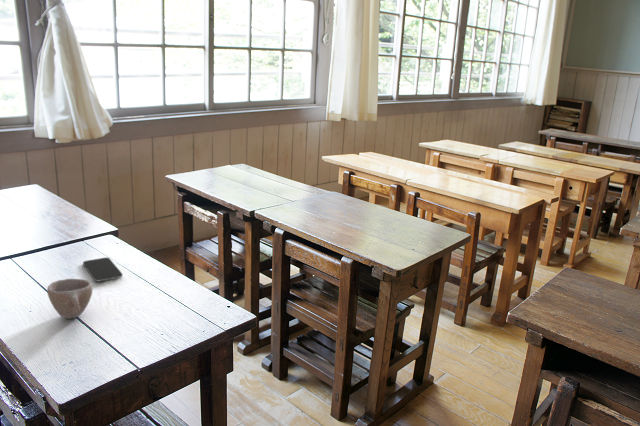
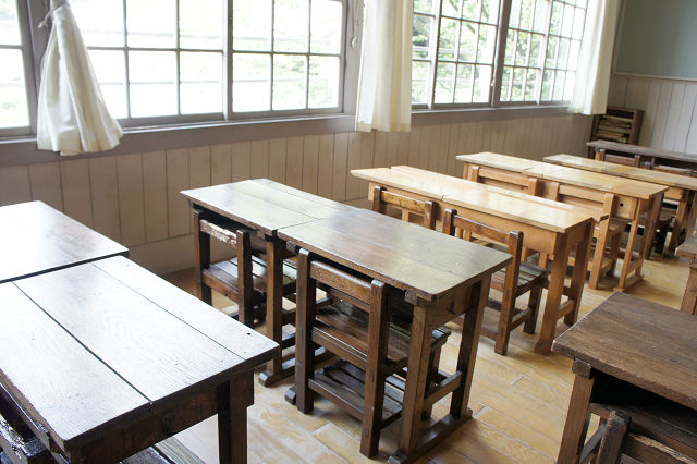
- smartphone [82,257,124,282]
- cup [46,278,93,320]
